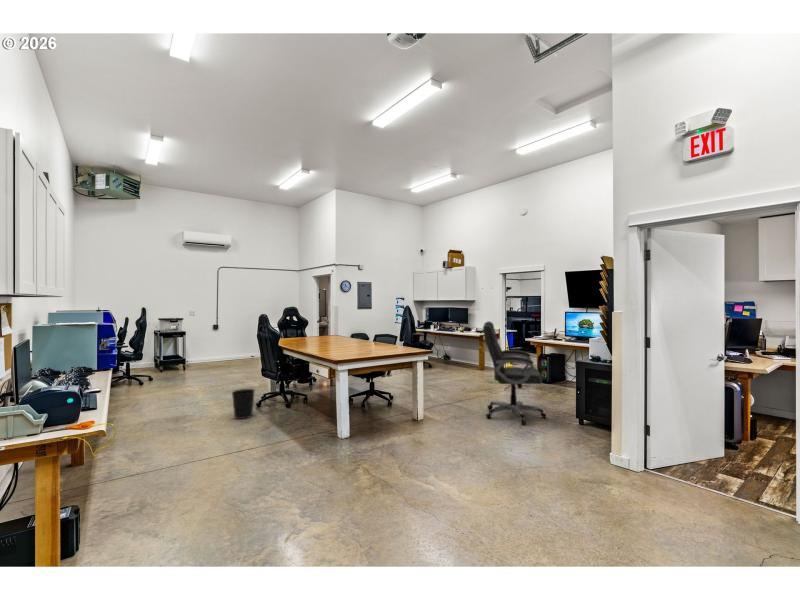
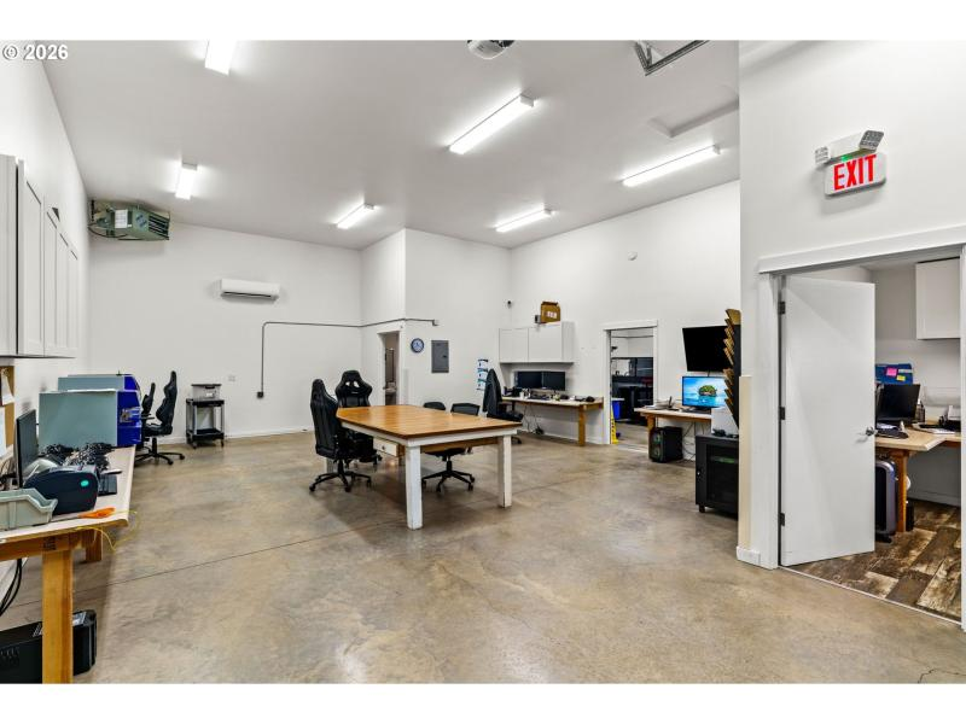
- chair [482,320,547,426]
- wastebasket [231,388,256,420]
